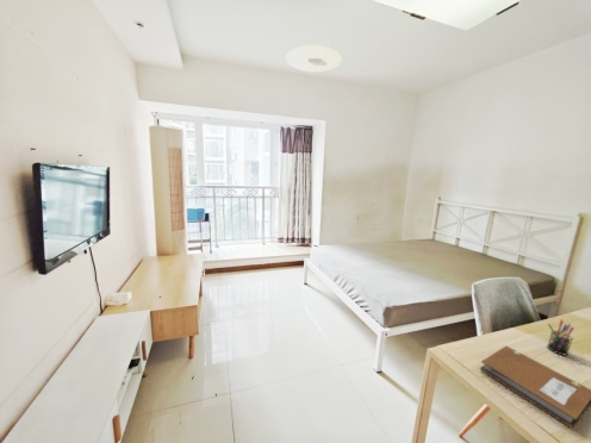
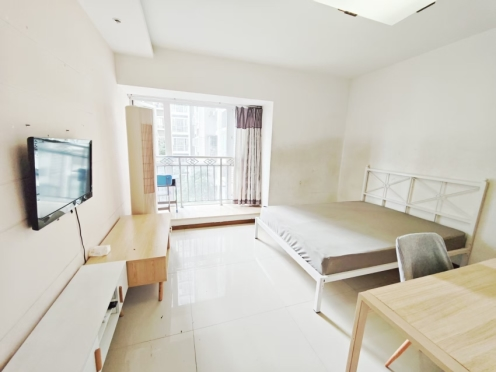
- notebook [479,345,591,430]
- ceiling light [285,44,343,74]
- pen holder [546,319,576,356]
